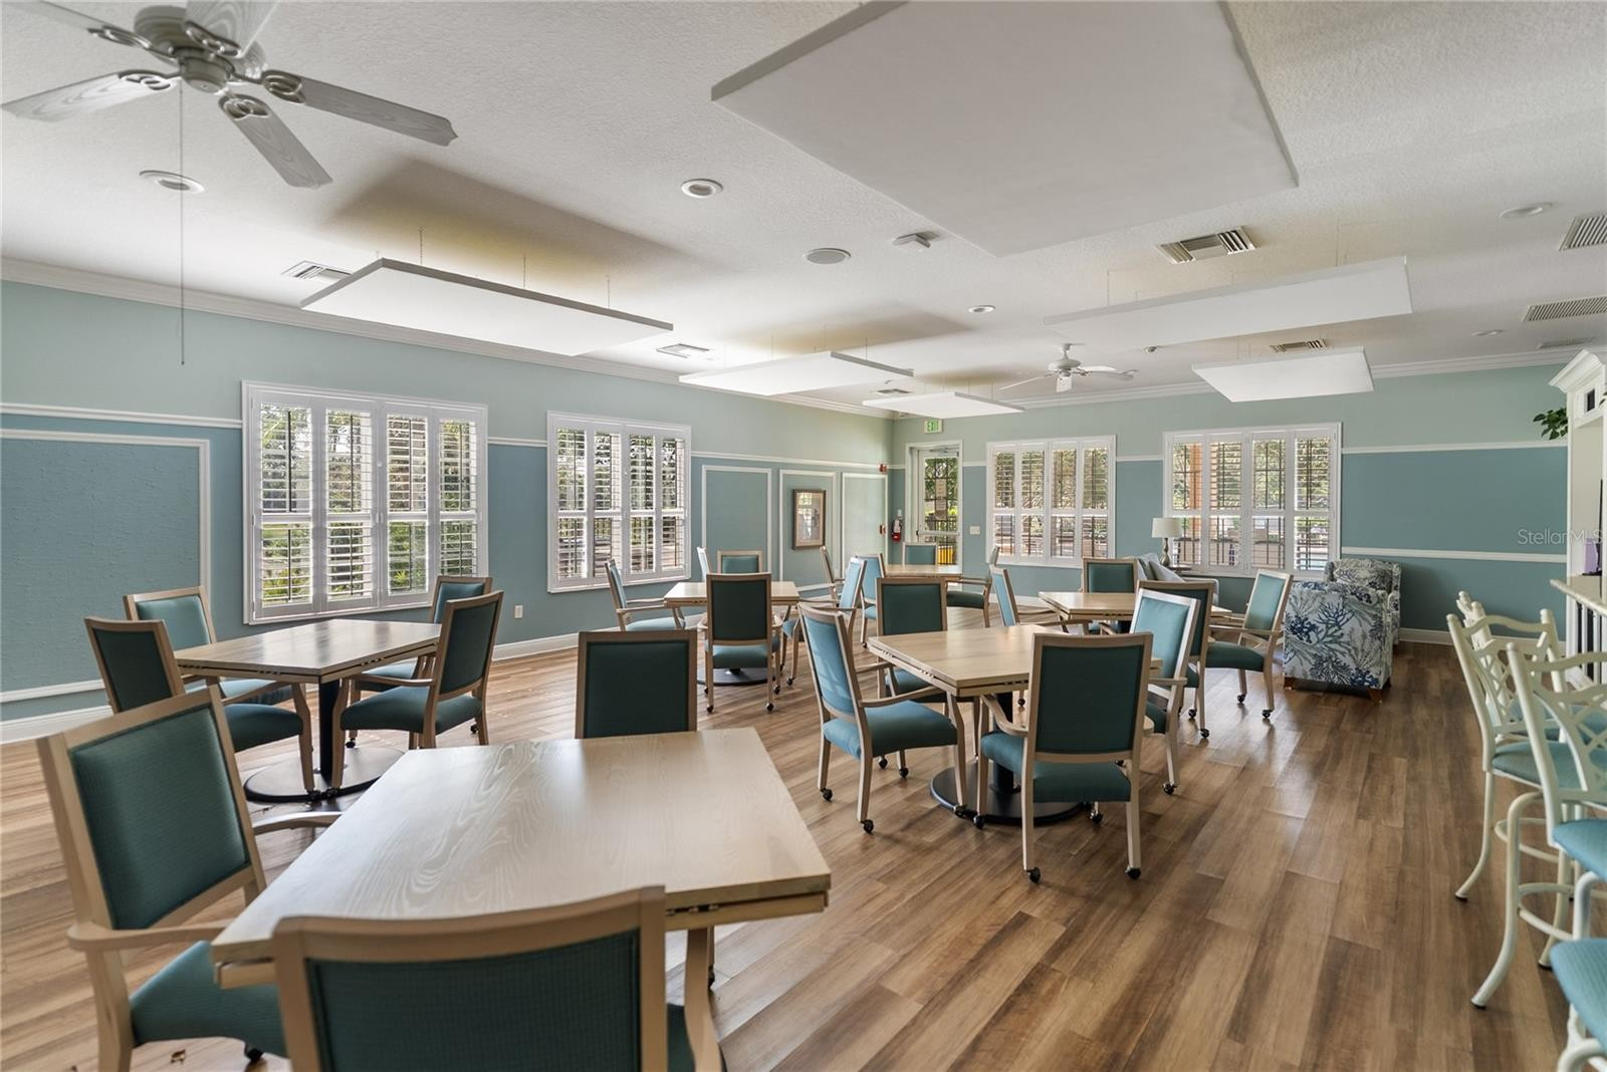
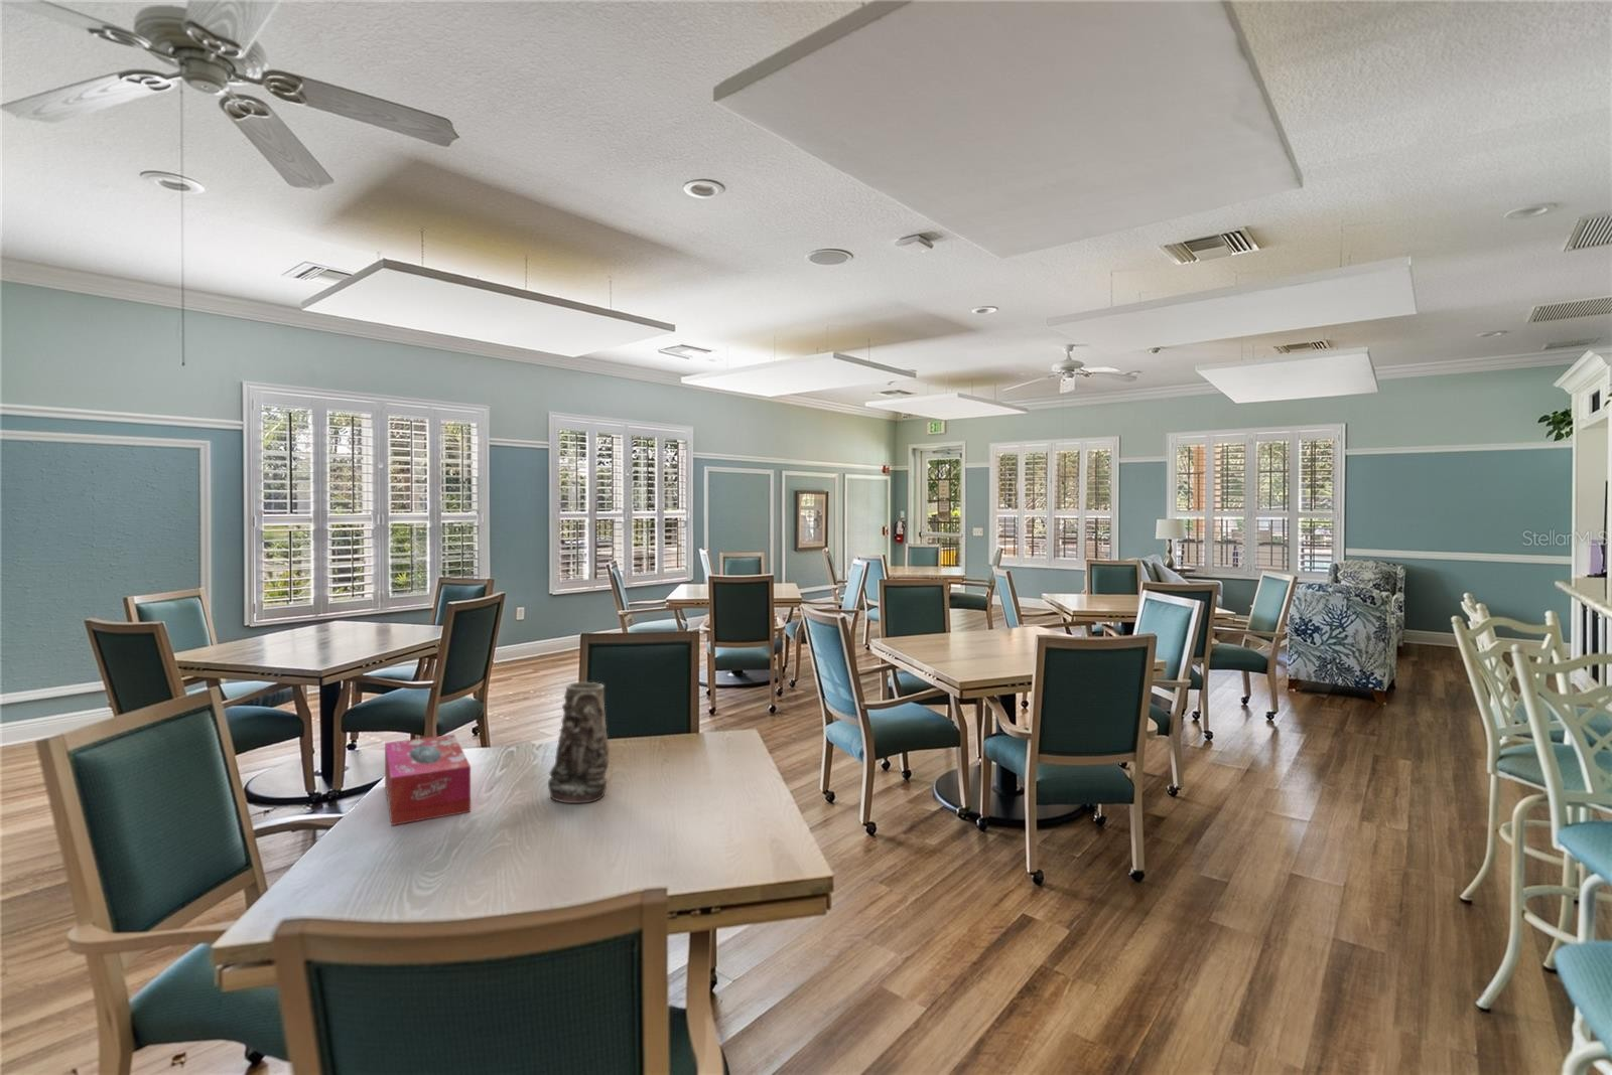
+ vase [547,681,611,804]
+ tissue box [384,734,472,827]
